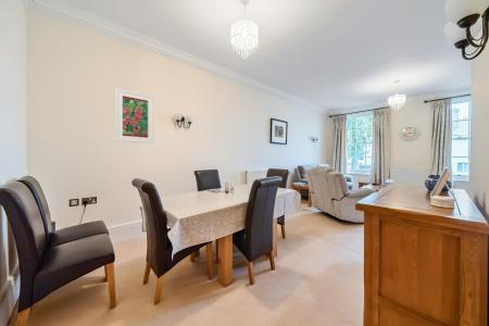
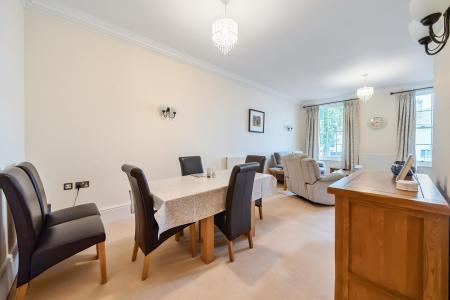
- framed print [114,88,154,145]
